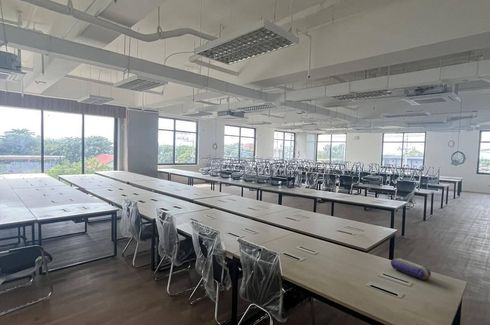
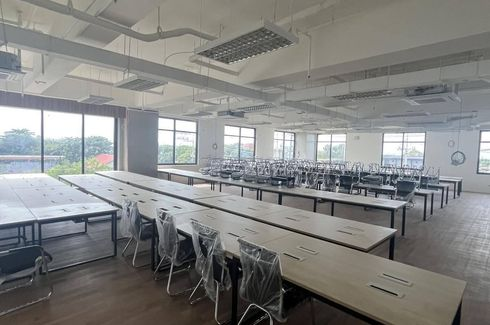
- pencil case [390,258,432,281]
